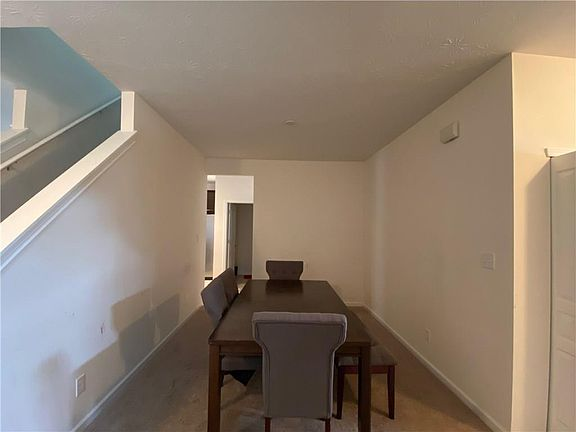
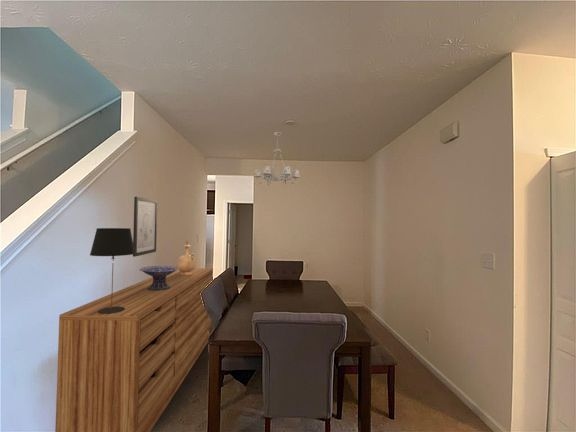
+ vase [176,240,196,275]
+ sideboard [54,267,214,432]
+ decorative bowl [139,265,179,291]
+ table lamp [89,227,135,314]
+ chandelier [253,131,300,187]
+ wall art [132,196,158,258]
